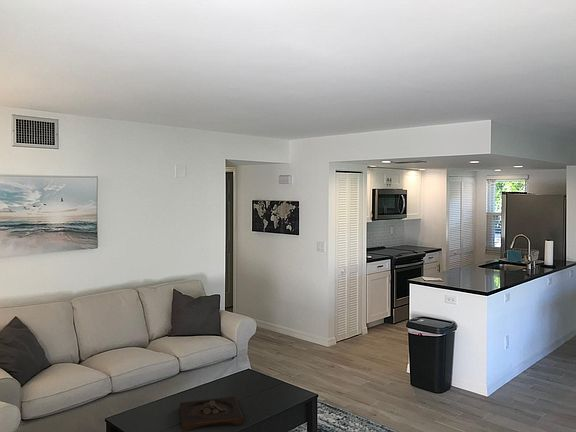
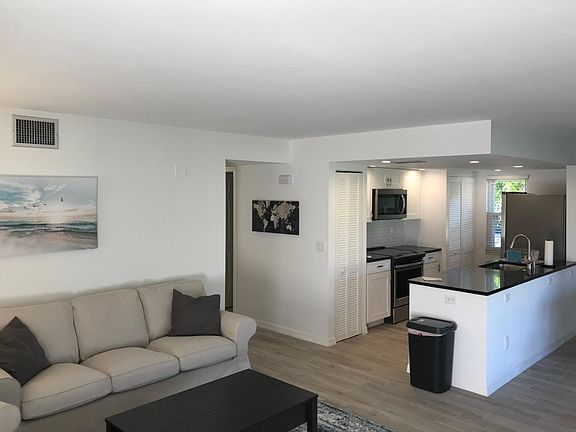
- wooden tray [179,396,245,432]
